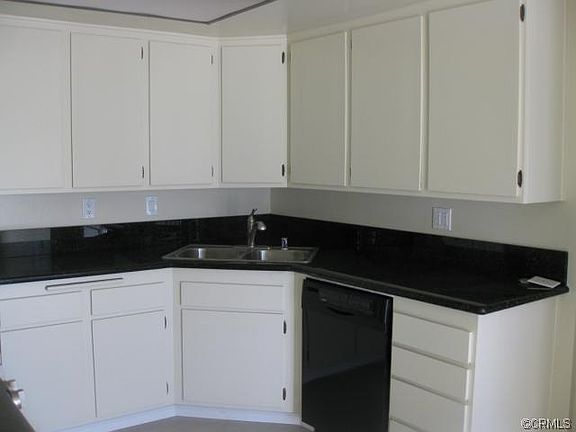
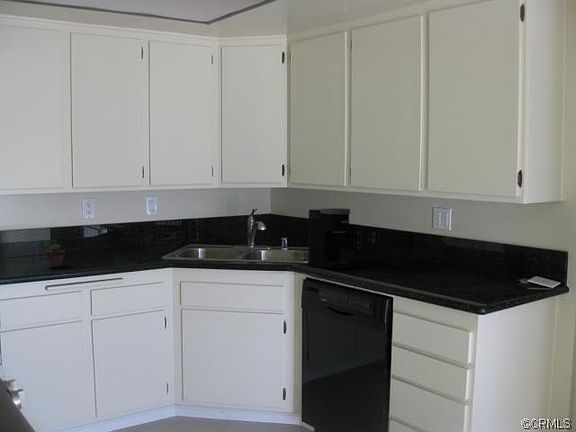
+ coffee maker [307,207,351,270]
+ potted succulent [45,243,66,269]
